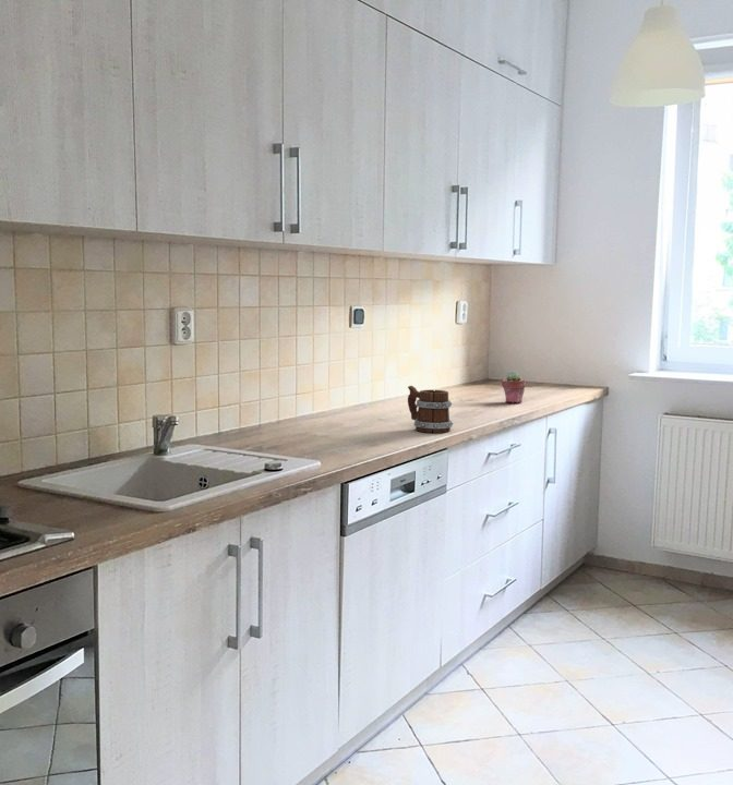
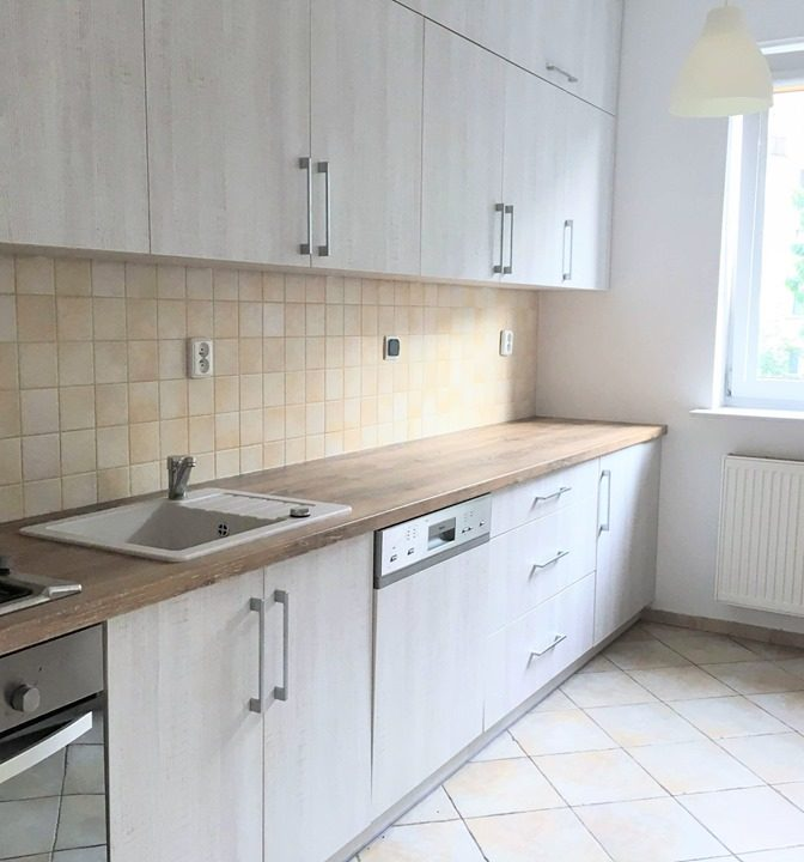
- mug [407,385,454,434]
- potted succulent [501,370,527,404]
